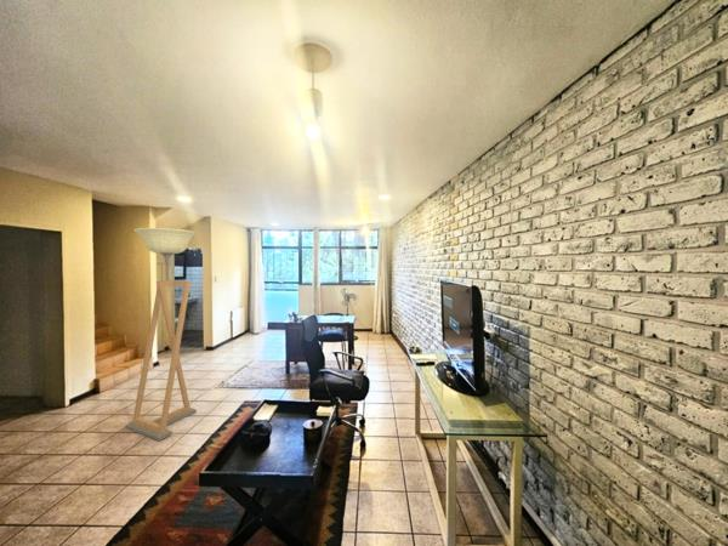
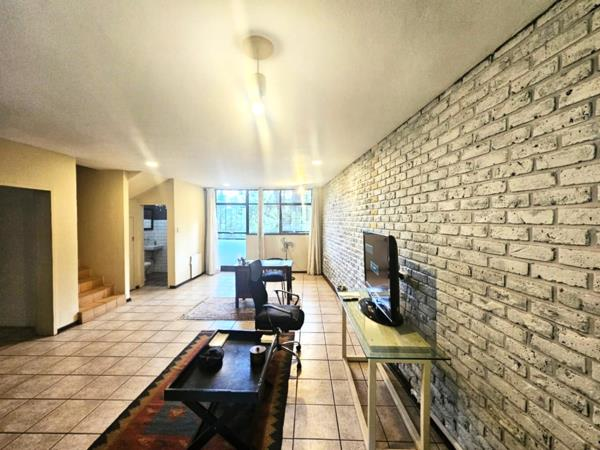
- floor lamp [124,227,198,442]
